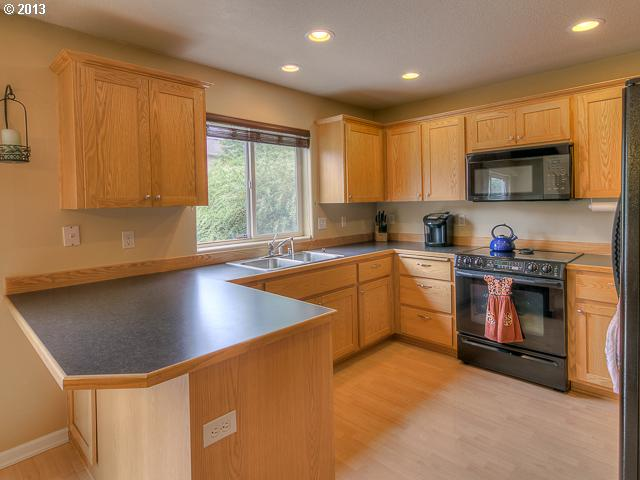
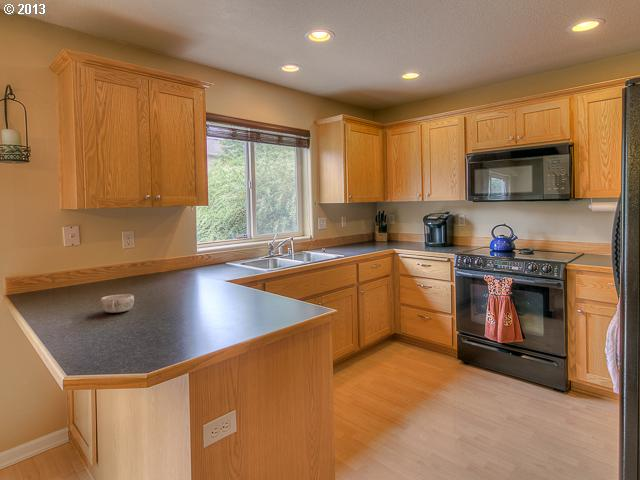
+ decorative bowl [100,293,135,314]
